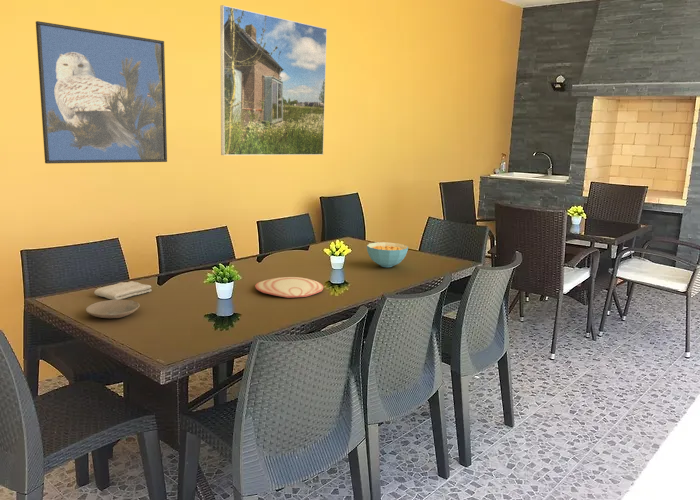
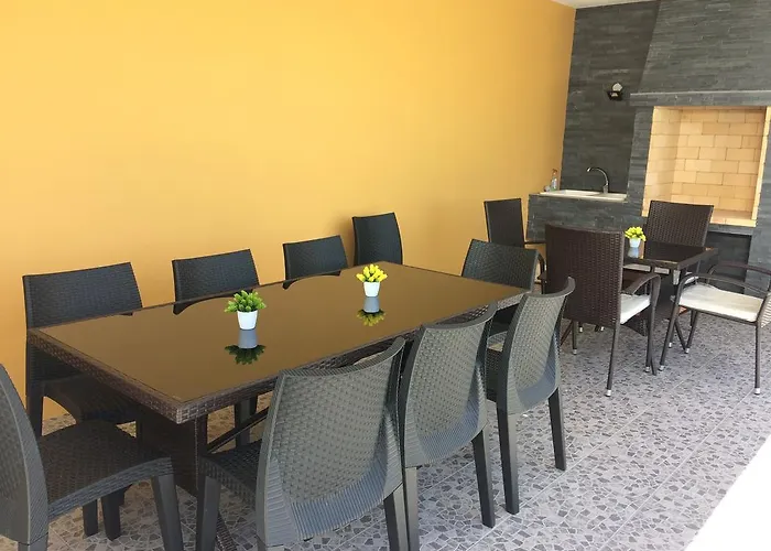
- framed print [219,4,328,156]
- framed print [35,20,168,165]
- plate [85,299,141,319]
- plate [254,276,324,299]
- washcloth [93,280,153,300]
- cereal bowl [366,241,409,268]
